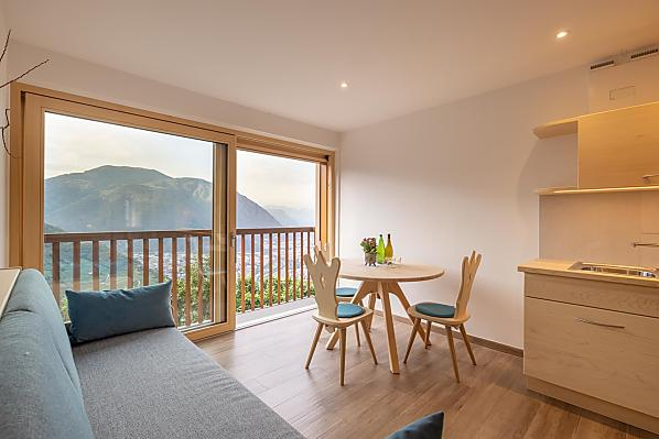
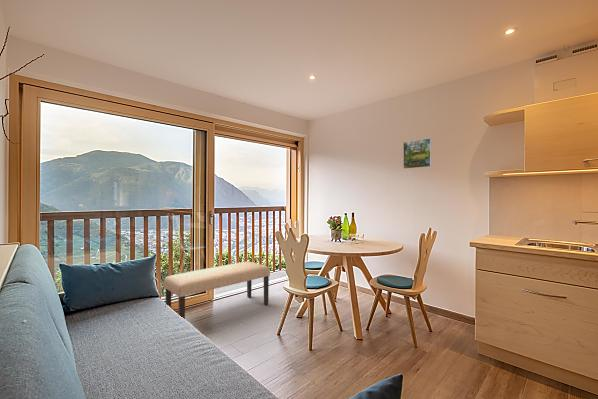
+ bench [163,261,271,320]
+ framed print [402,137,433,170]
